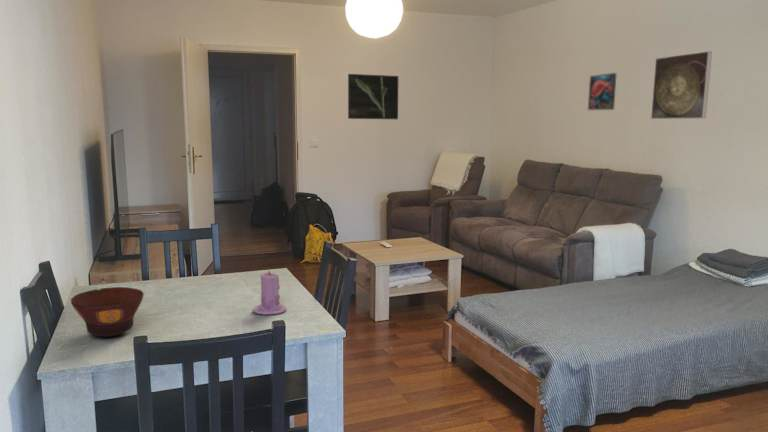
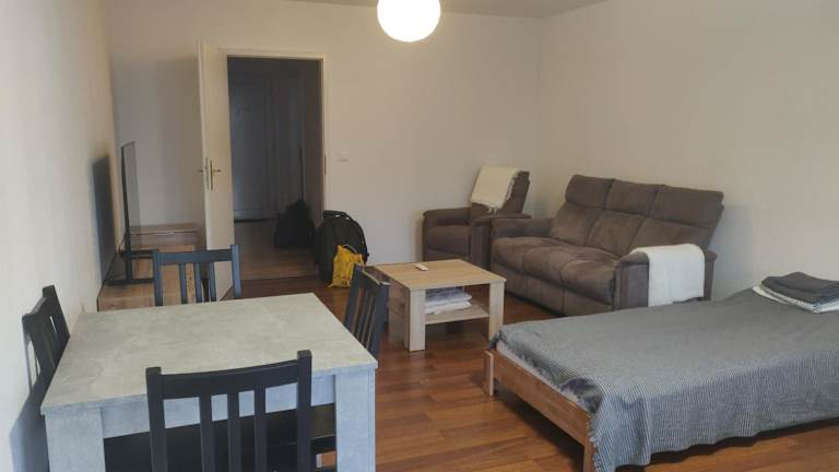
- bowl [70,286,145,338]
- candle [251,267,288,316]
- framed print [650,50,713,120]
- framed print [587,72,617,111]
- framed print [347,73,399,120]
